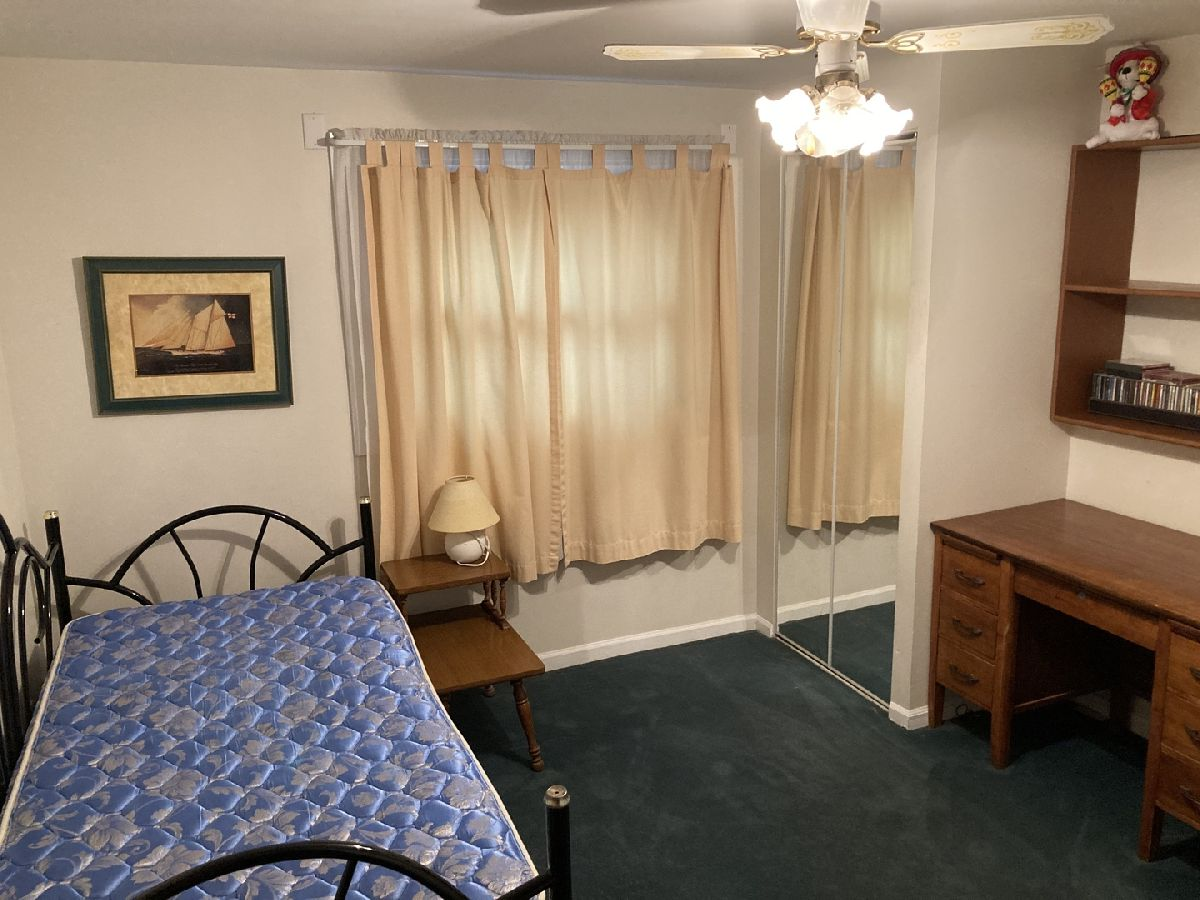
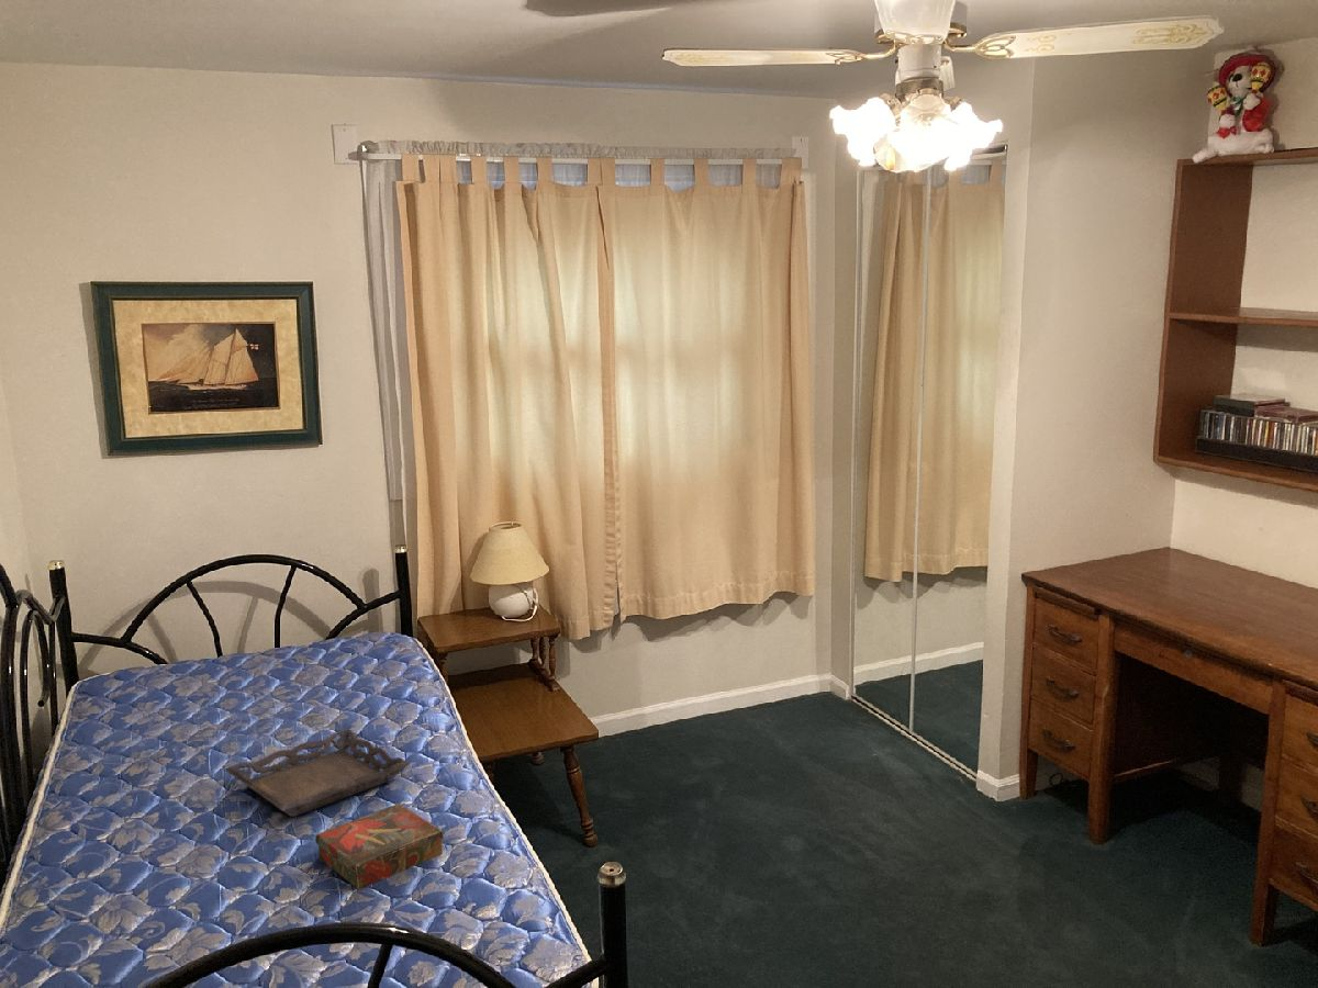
+ tray [224,728,412,819]
+ book [314,802,444,890]
